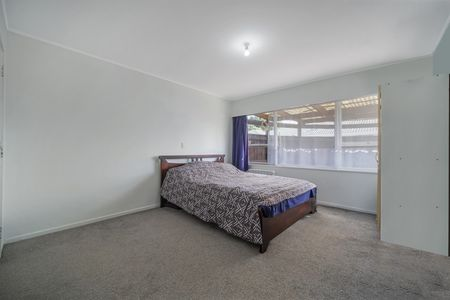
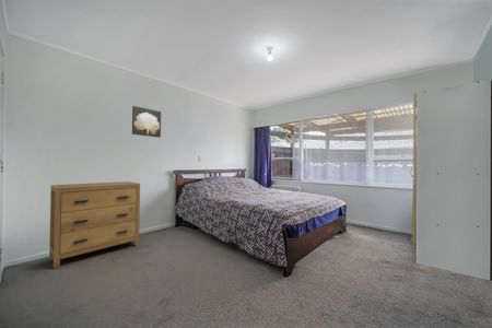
+ dresser [48,180,141,270]
+ wall art [131,105,162,139]
